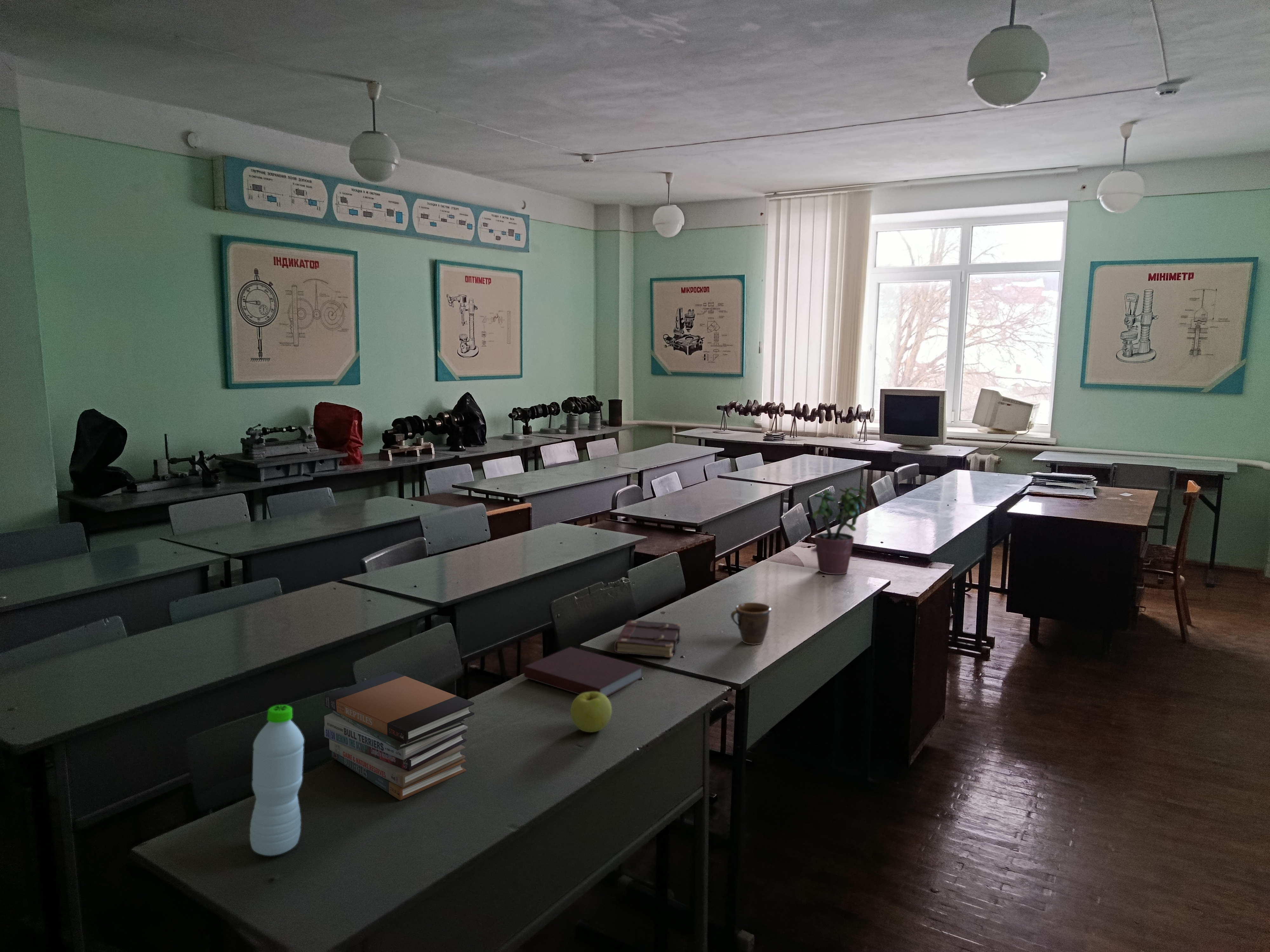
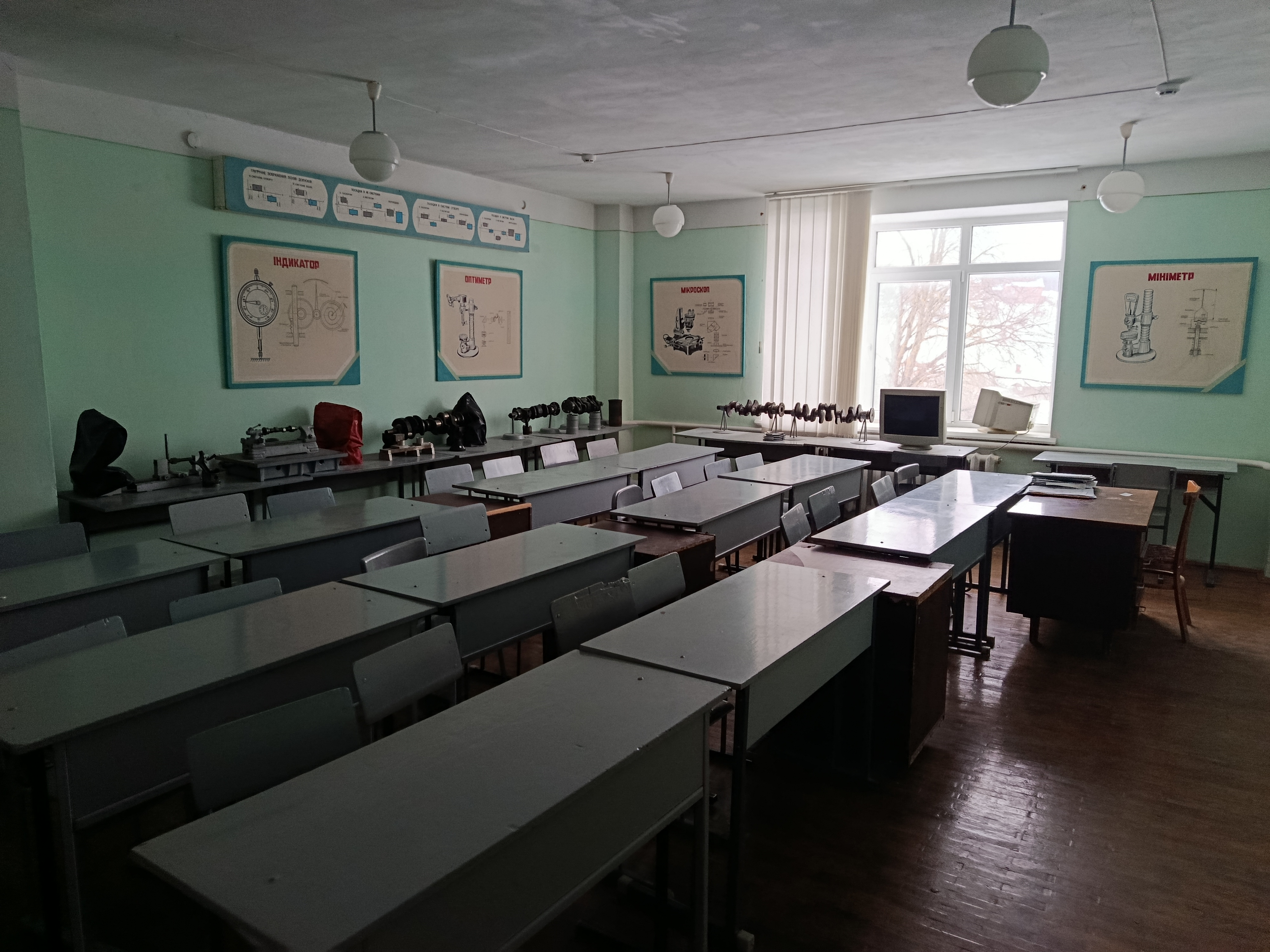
- notebook [524,646,644,697]
- book [614,620,681,658]
- potted plant [812,486,867,575]
- mug [731,602,772,645]
- book stack [324,671,475,801]
- apple [570,692,612,733]
- water bottle [250,704,304,856]
